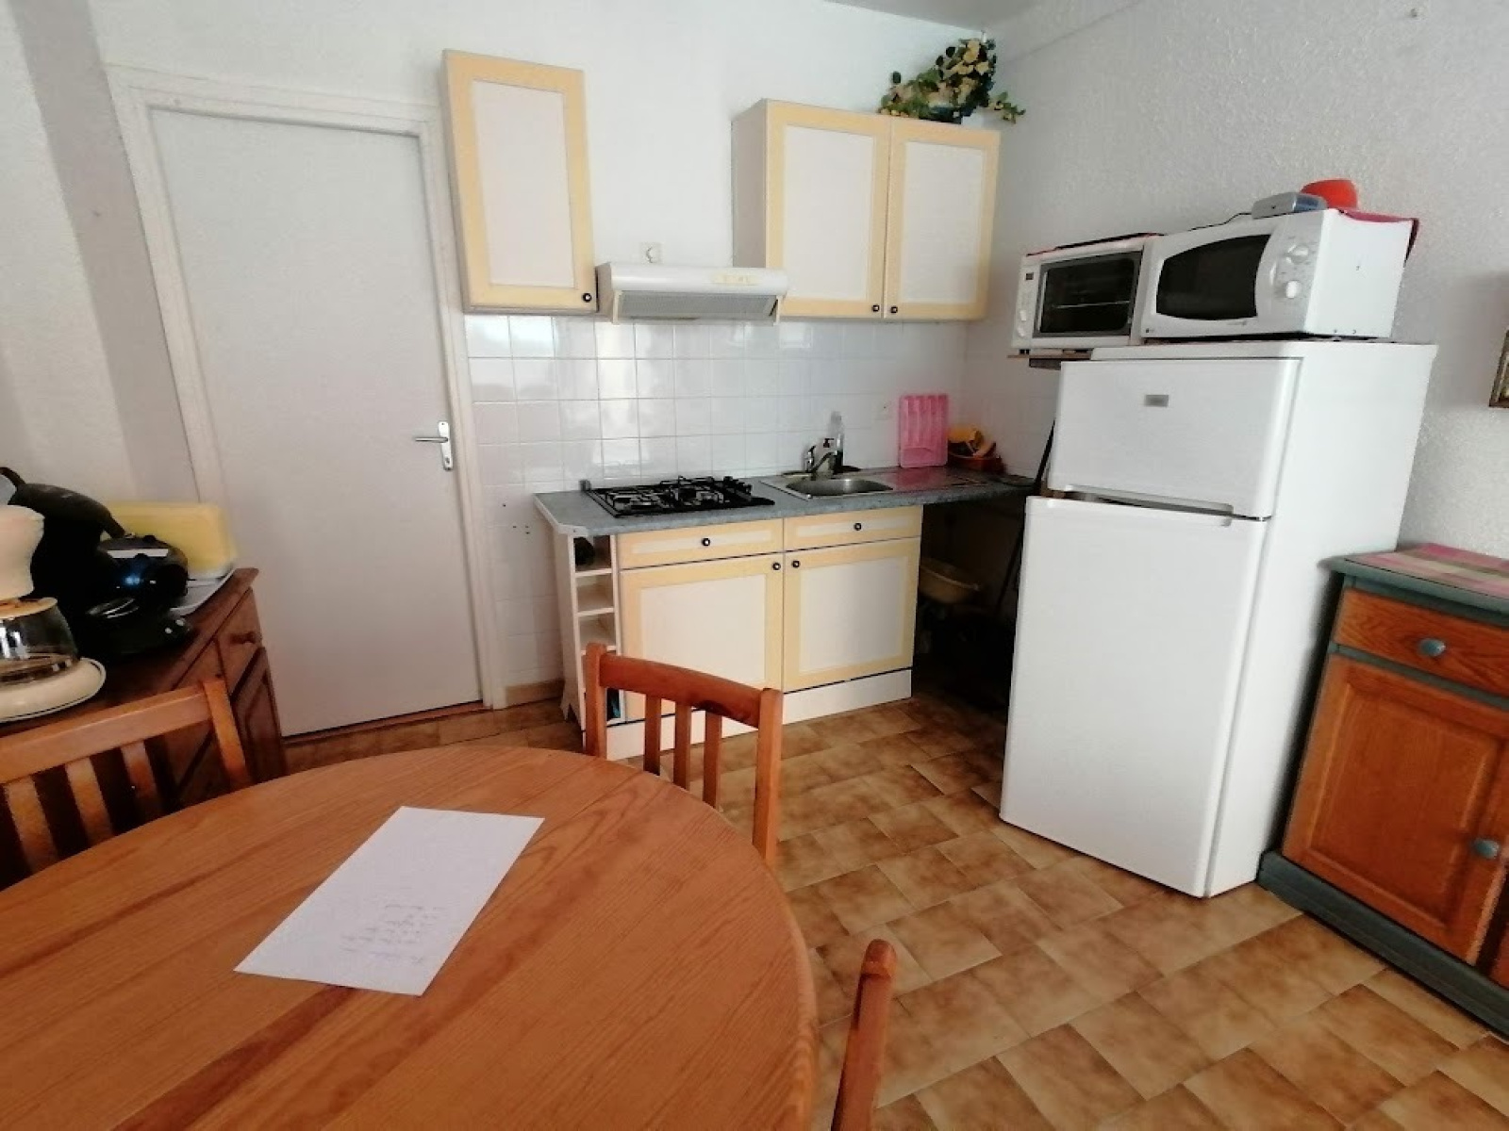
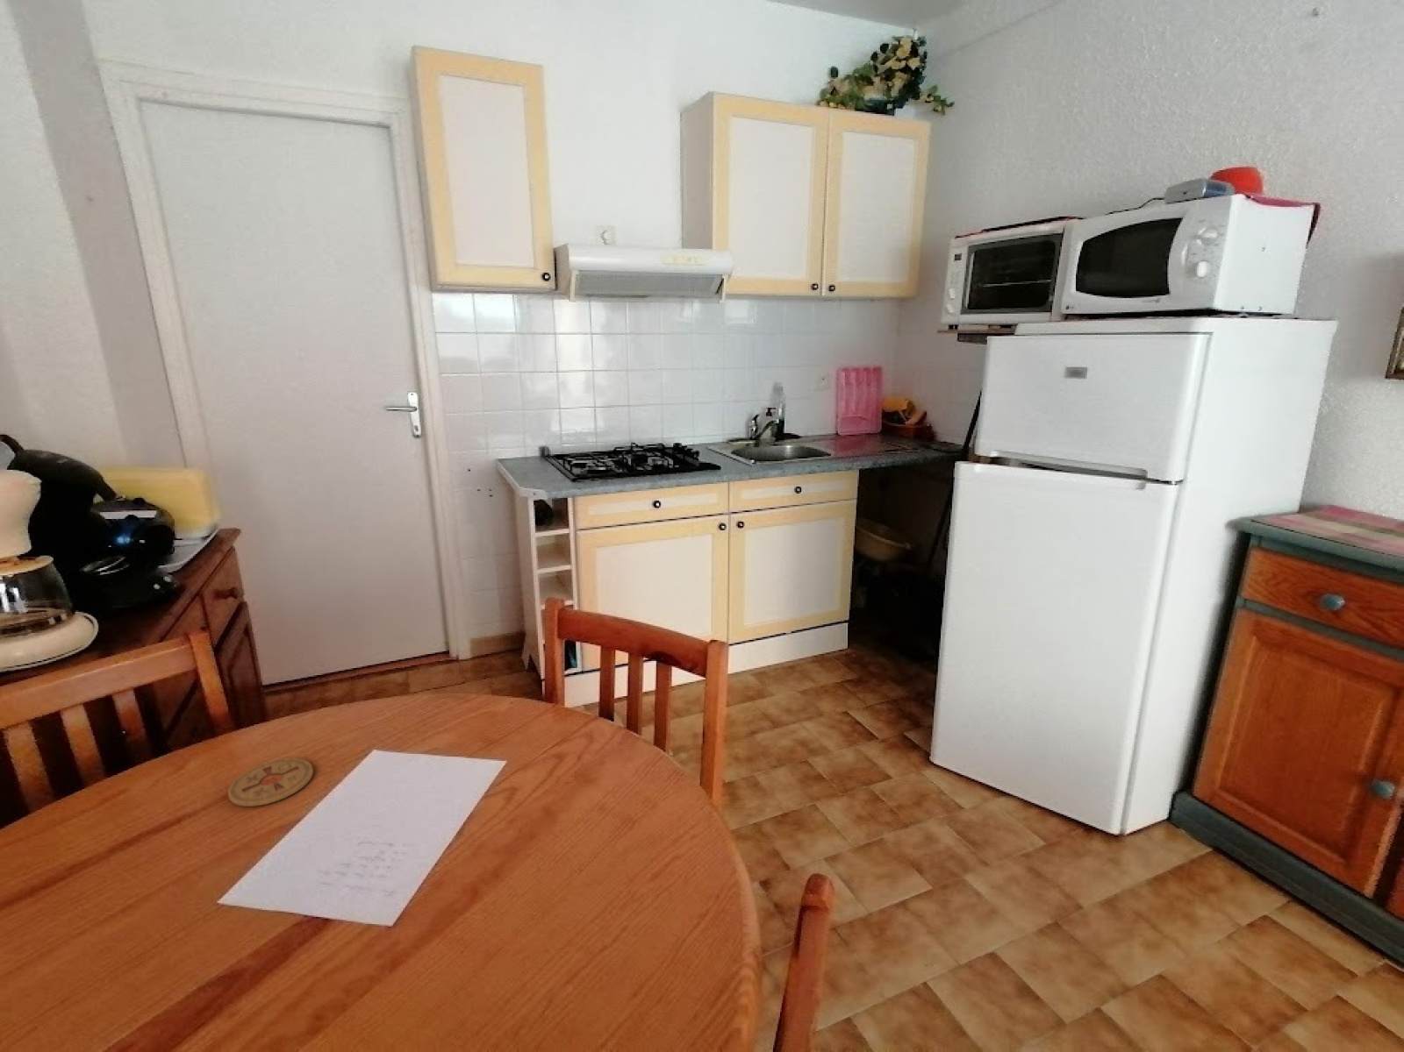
+ coaster [228,757,314,808]
